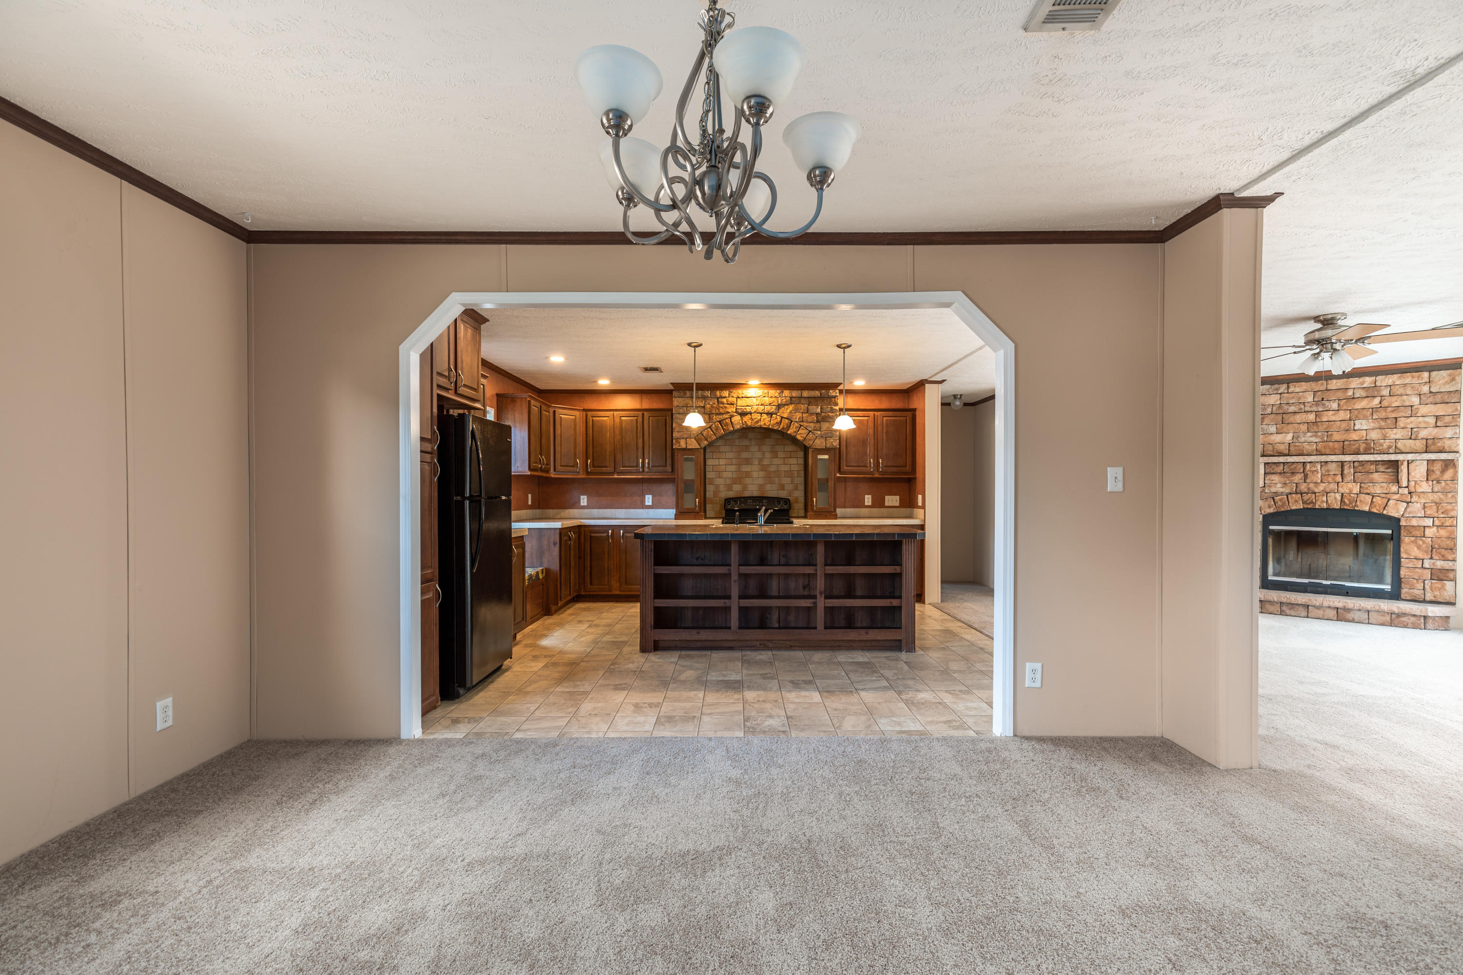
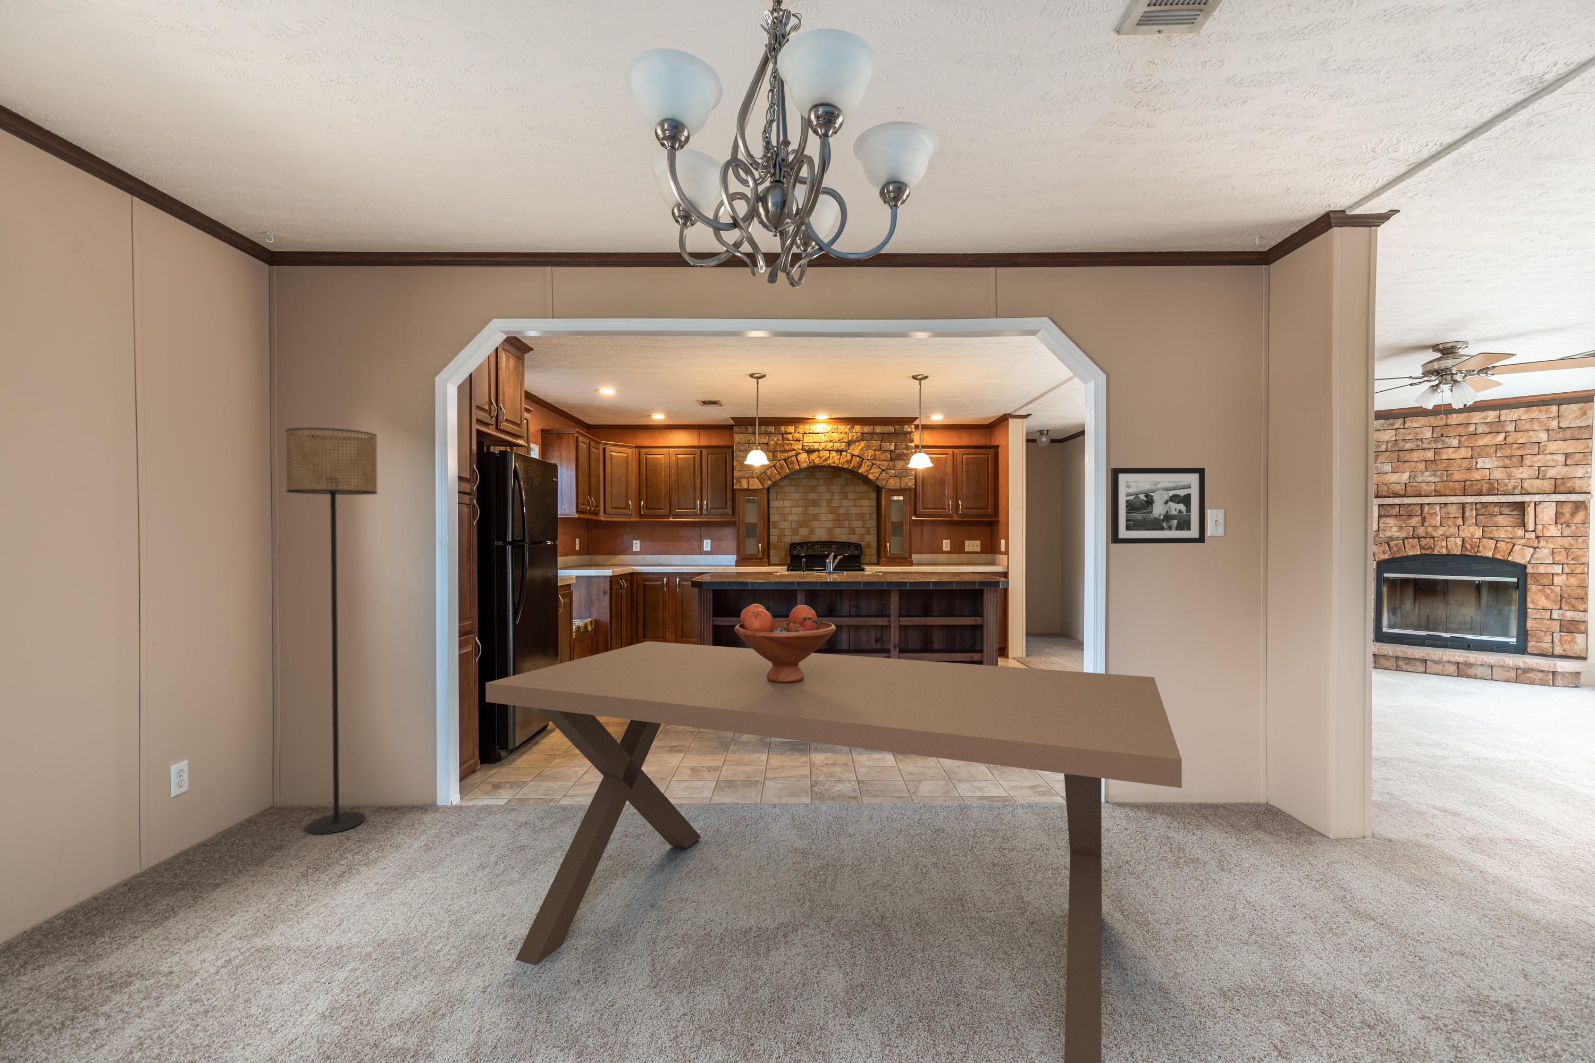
+ dining table [485,641,1182,1063]
+ floor lamp [285,427,379,834]
+ picture frame [1110,467,1206,545]
+ fruit bowl [733,603,837,683]
